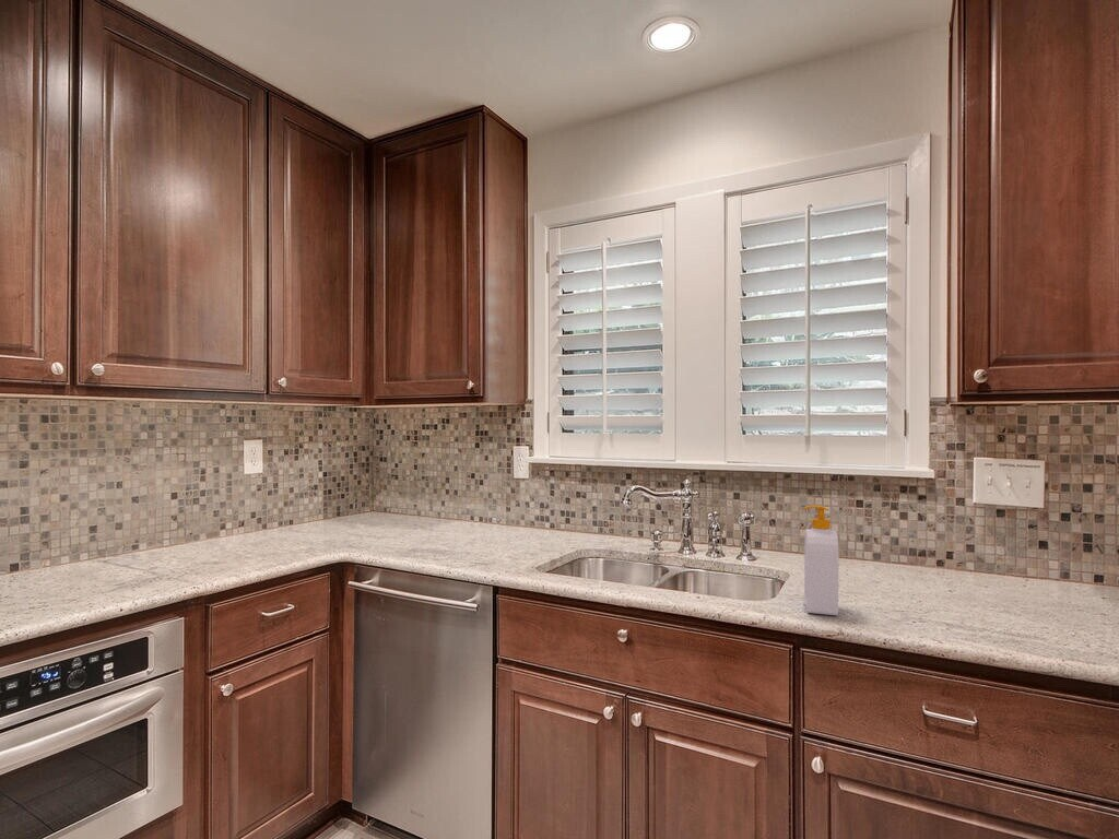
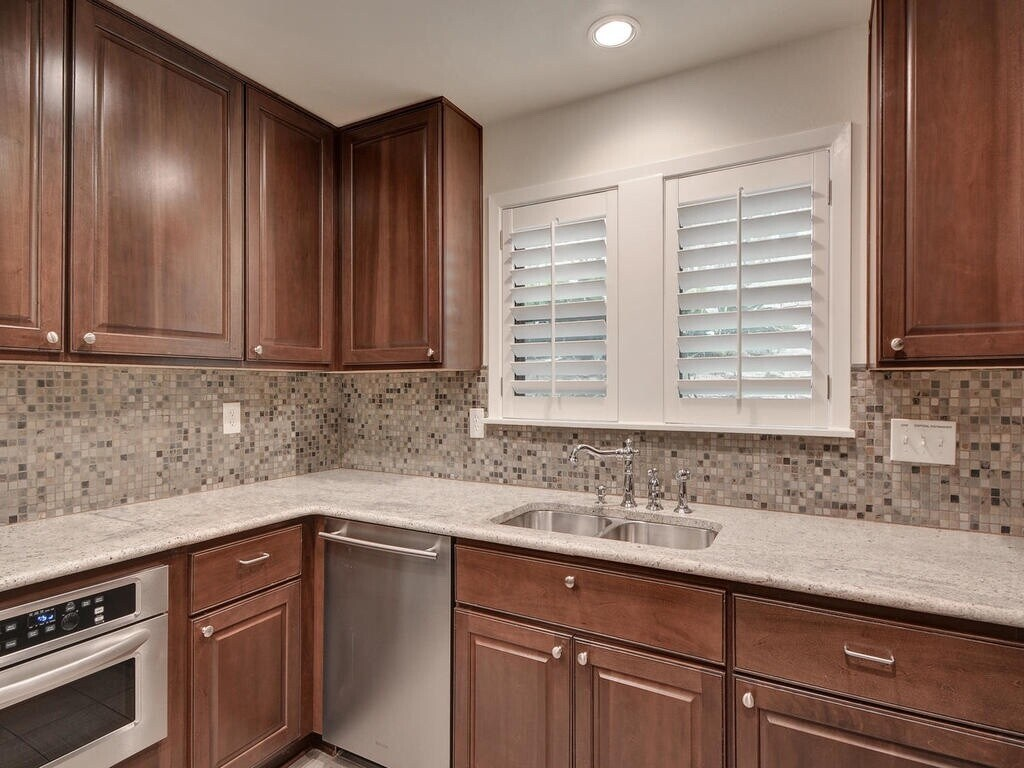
- soap bottle [801,505,839,616]
